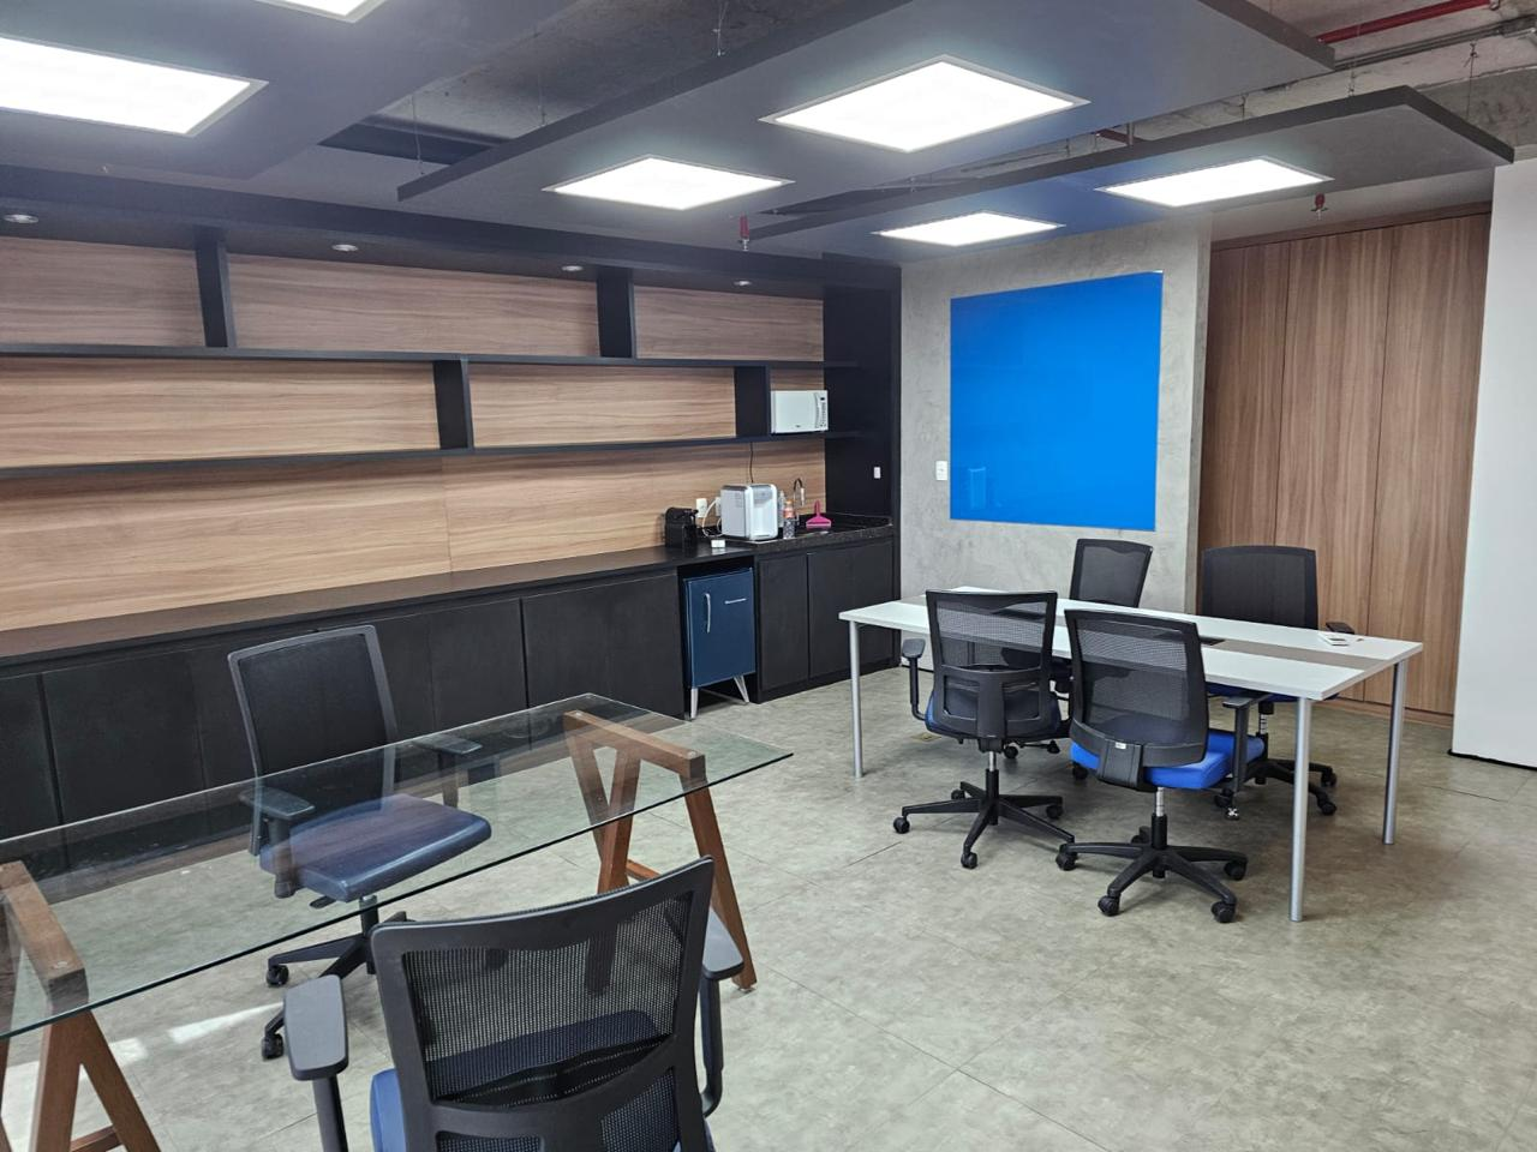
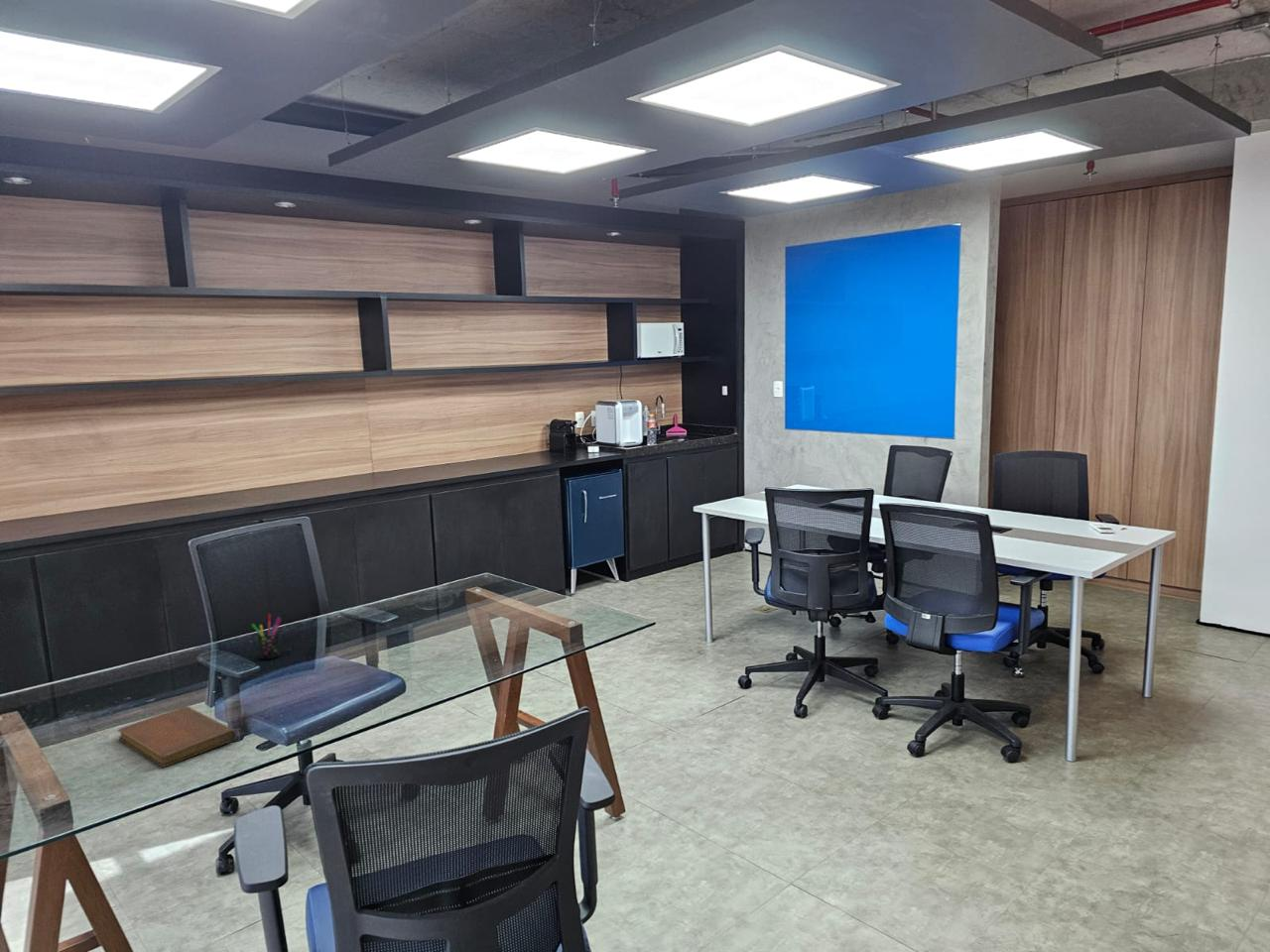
+ notebook [116,705,237,769]
+ pen holder [250,613,282,660]
